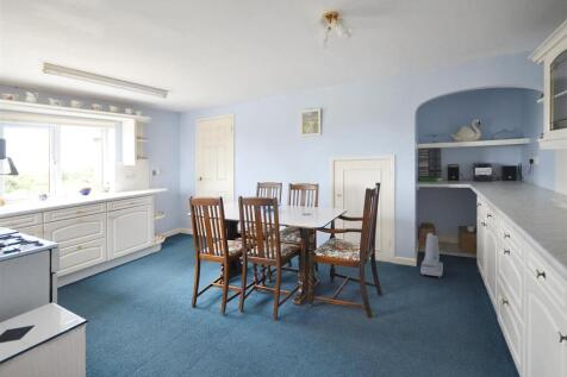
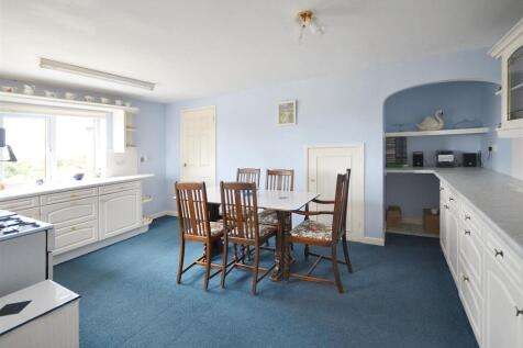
- vacuum cleaner [419,232,444,278]
